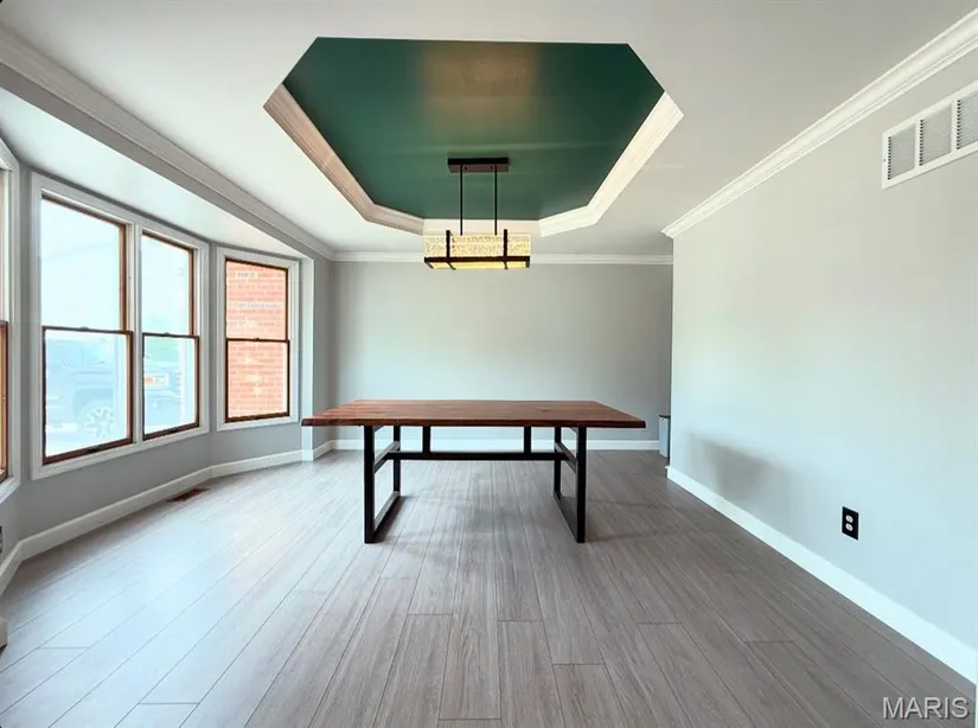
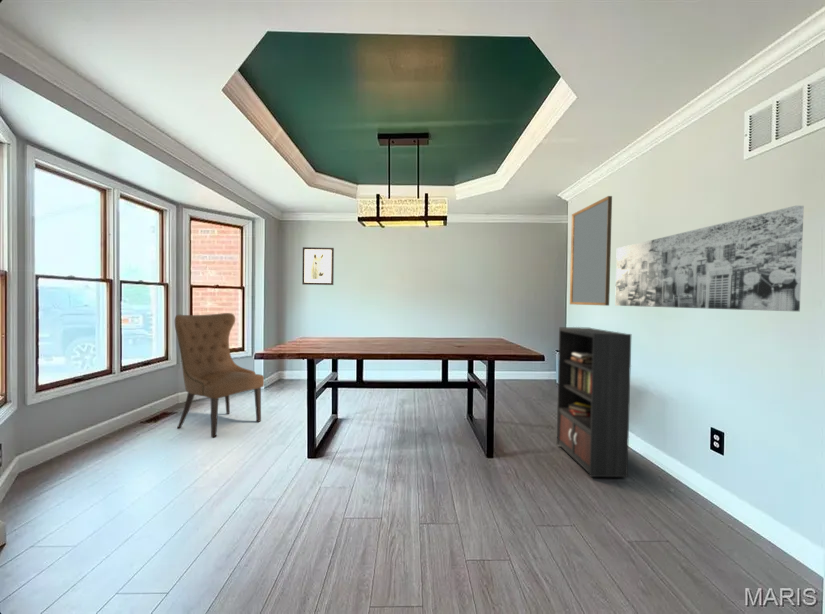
+ wall art [301,246,335,286]
+ bookcase [556,326,675,493]
+ wall art [614,205,805,312]
+ chair [174,312,265,439]
+ home mirror [569,195,613,307]
